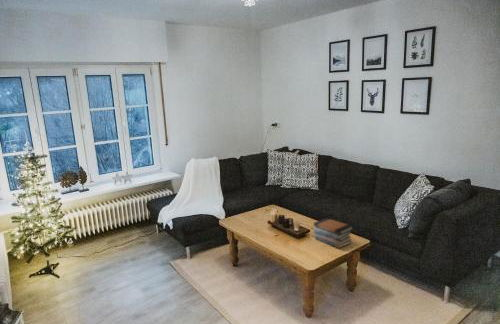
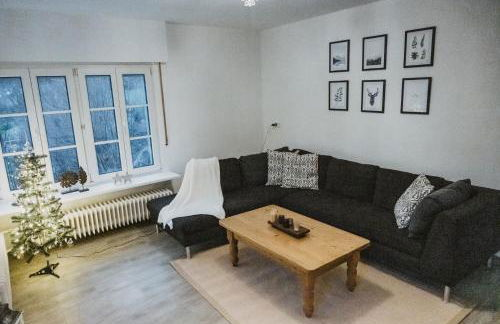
- book stack [313,217,354,249]
